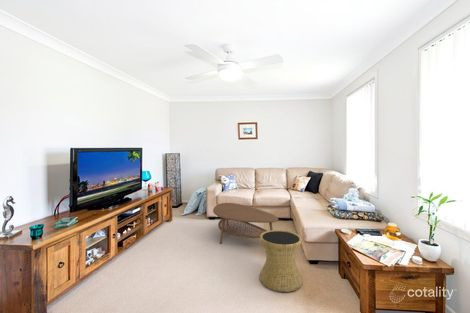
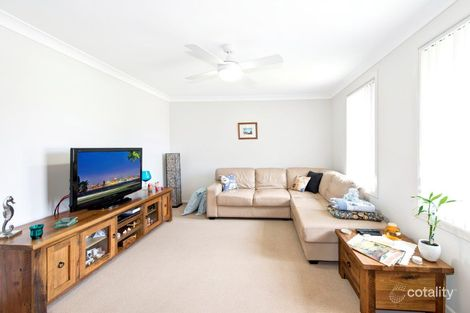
- coffee table [212,202,279,245]
- side table [258,229,304,293]
